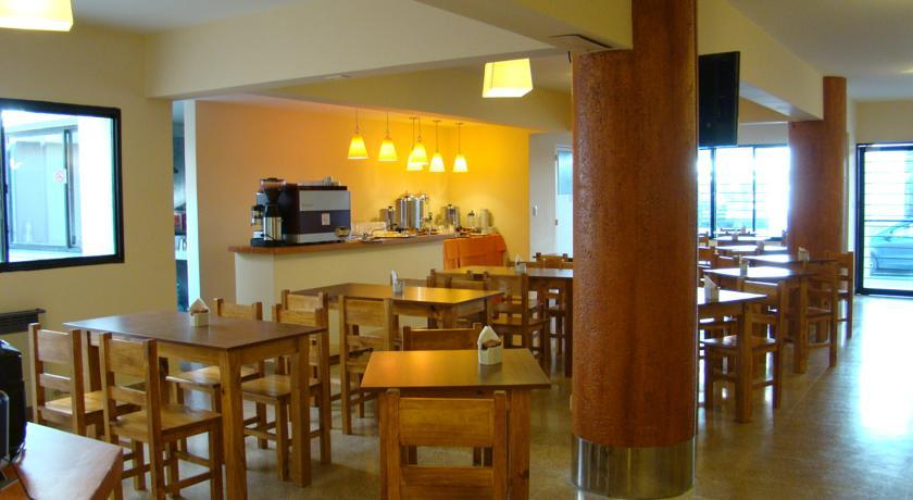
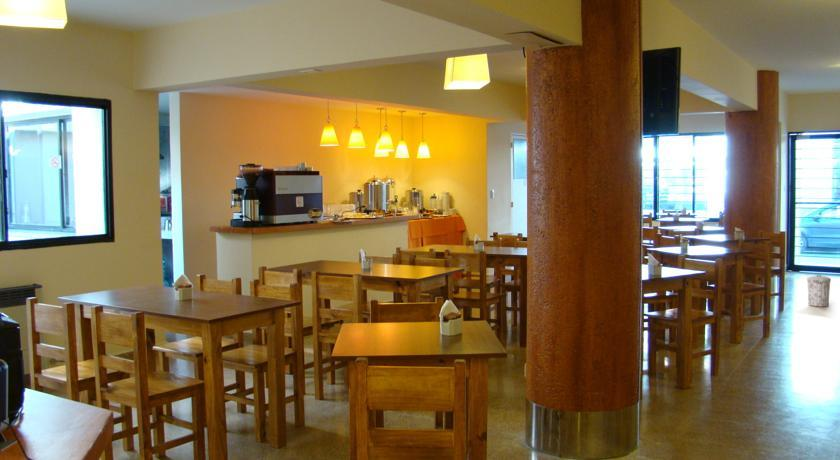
+ trash can [806,274,832,308]
